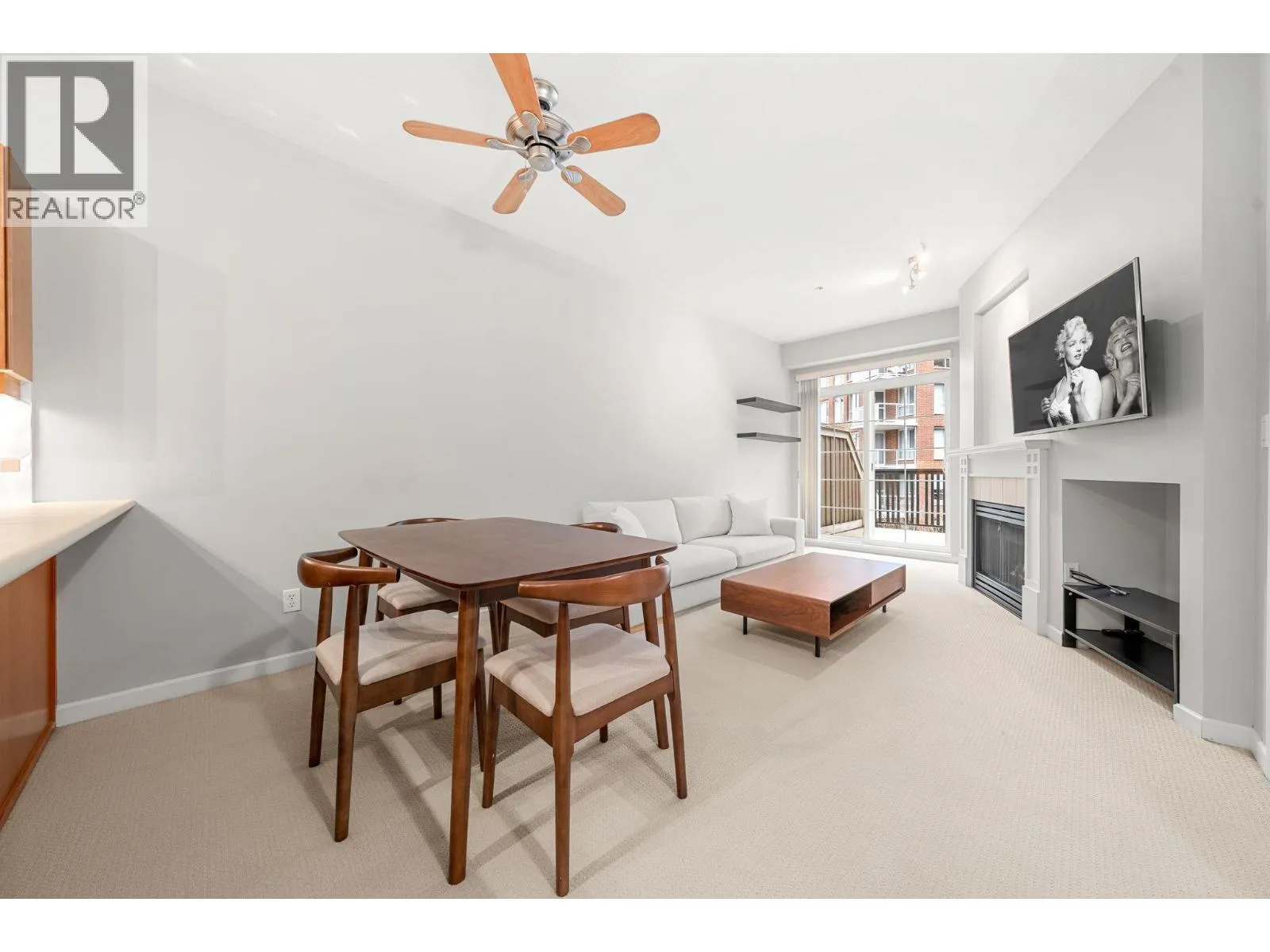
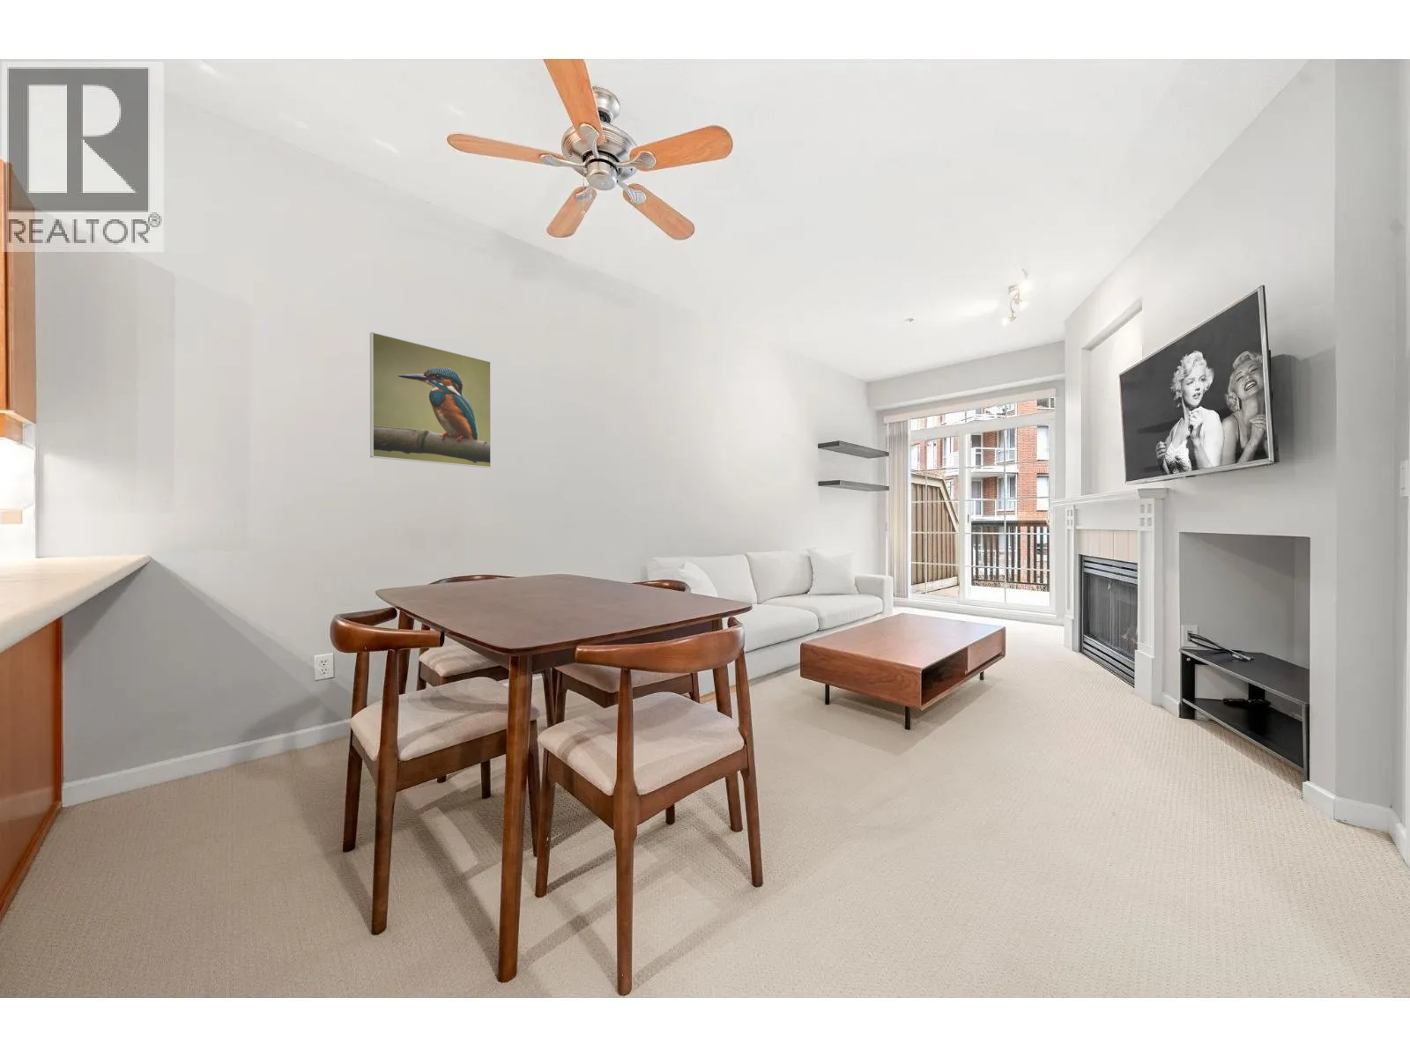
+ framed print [370,331,492,469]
